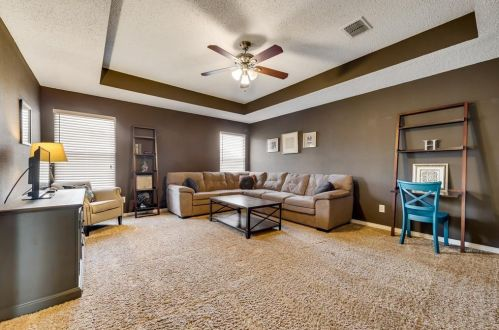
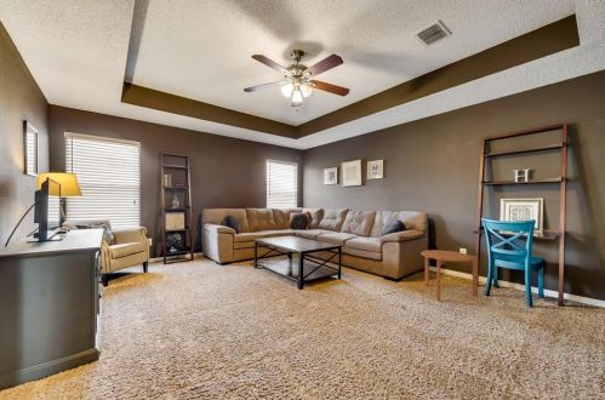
+ side table [419,248,479,303]
